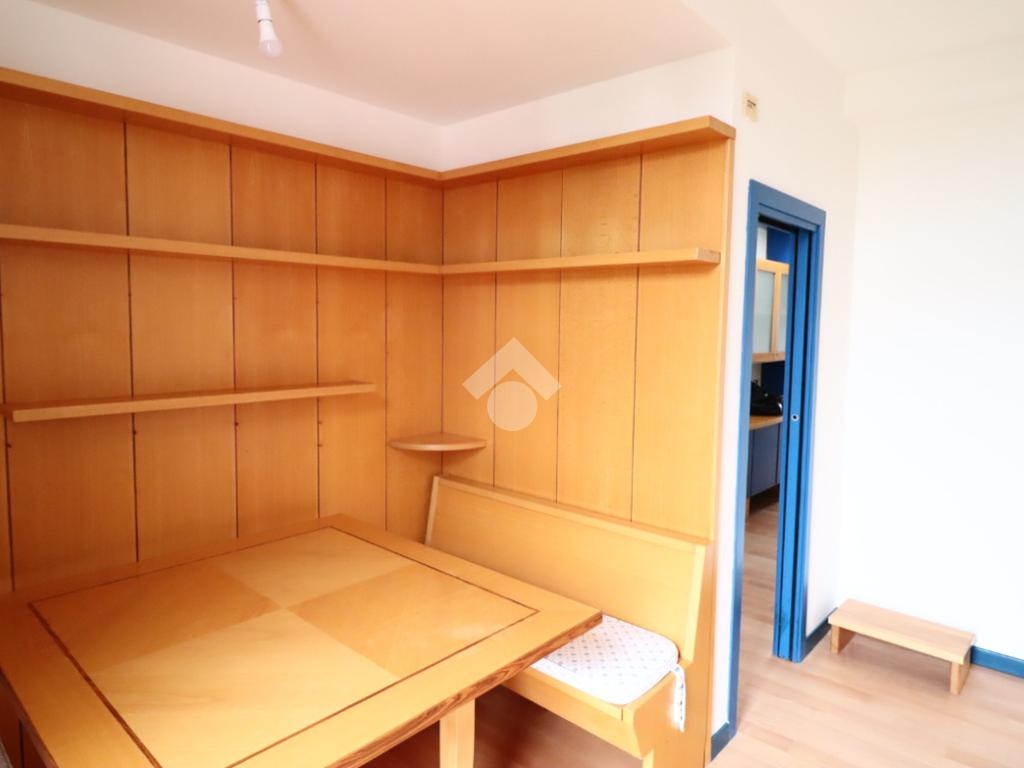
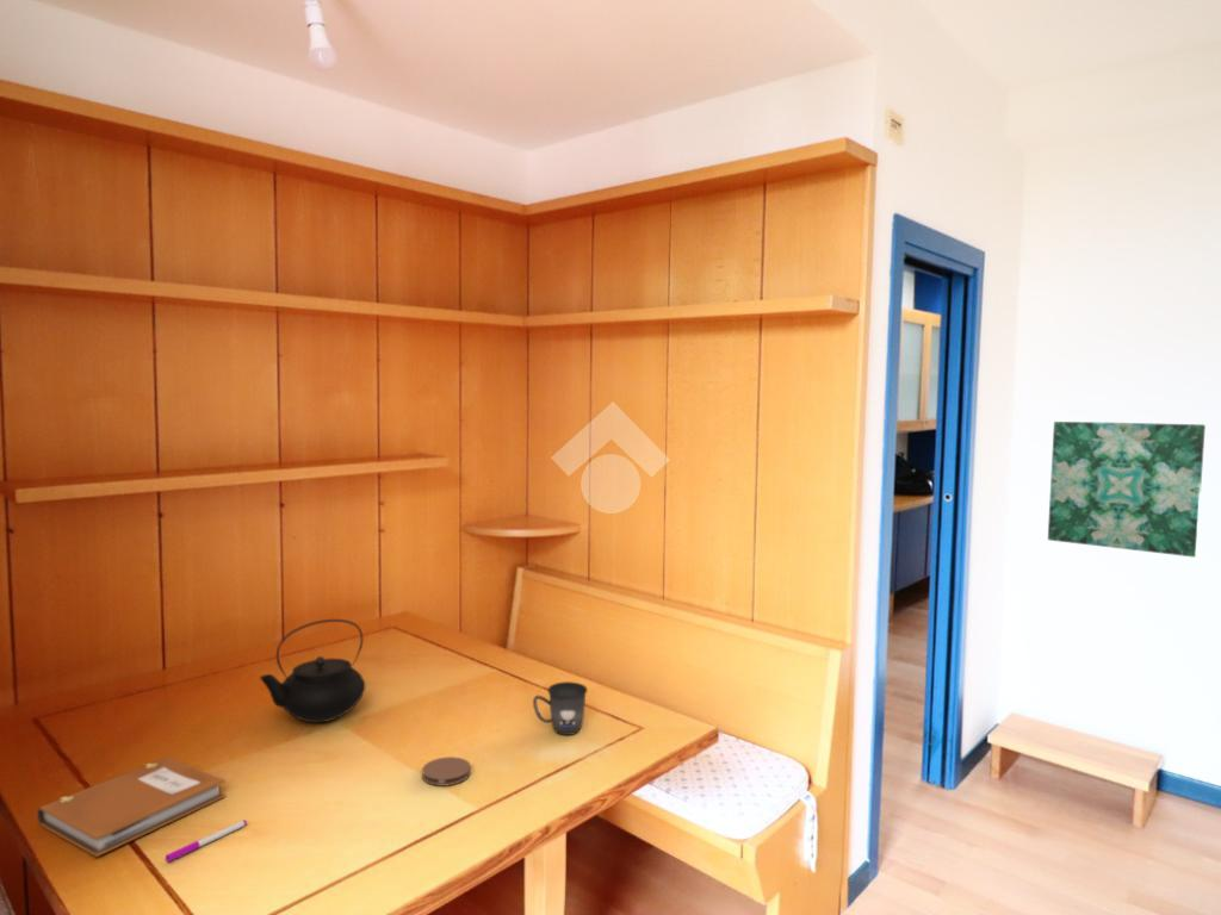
+ wall art [1047,421,1207,558]
+ teapot [259,618,366,723]
+ pen [165,818,248,864]
+ coaster [421,755,472,788]
+ notebook [36,757,227,858]
+ mug [532,680,589,736]
